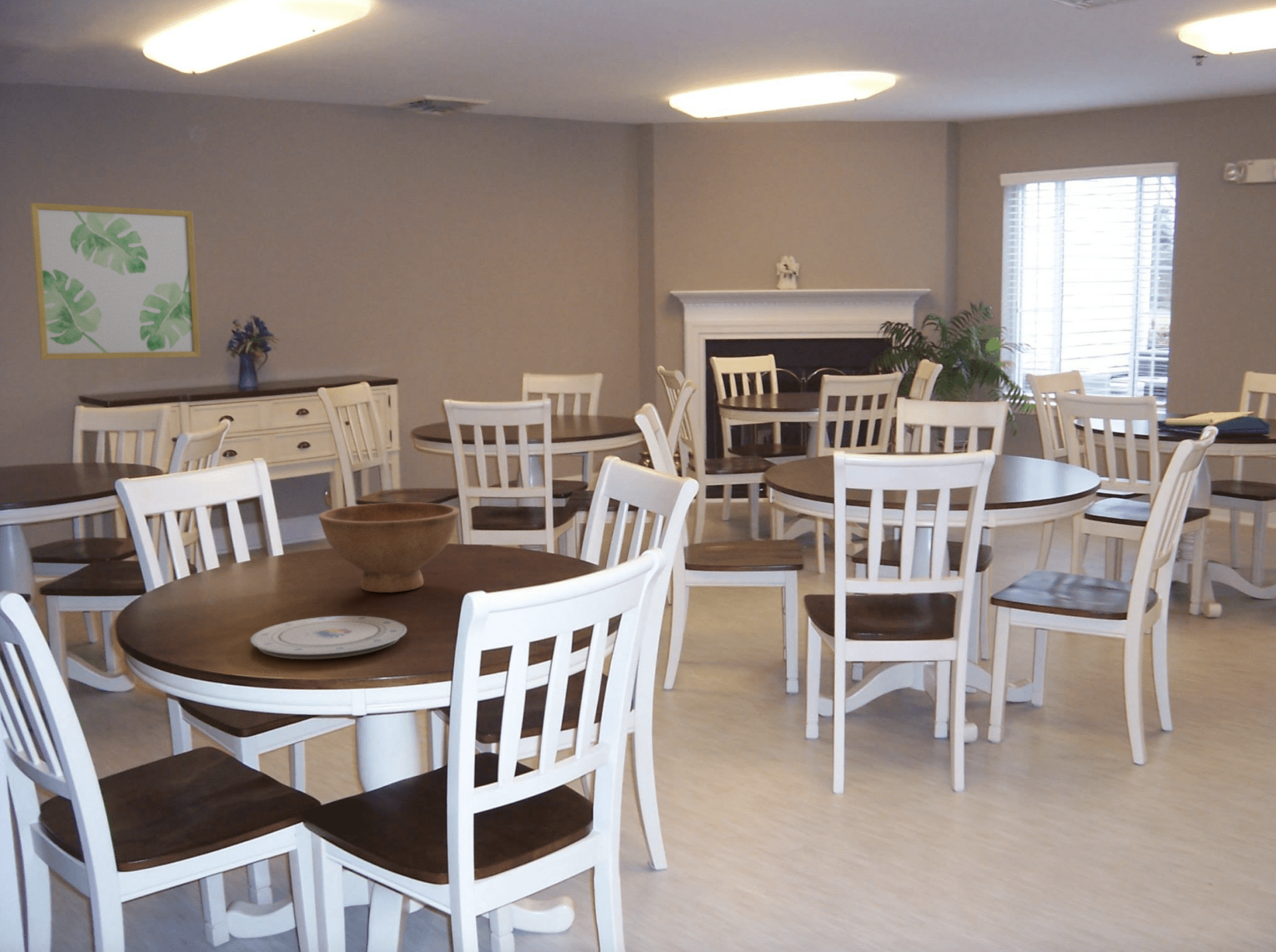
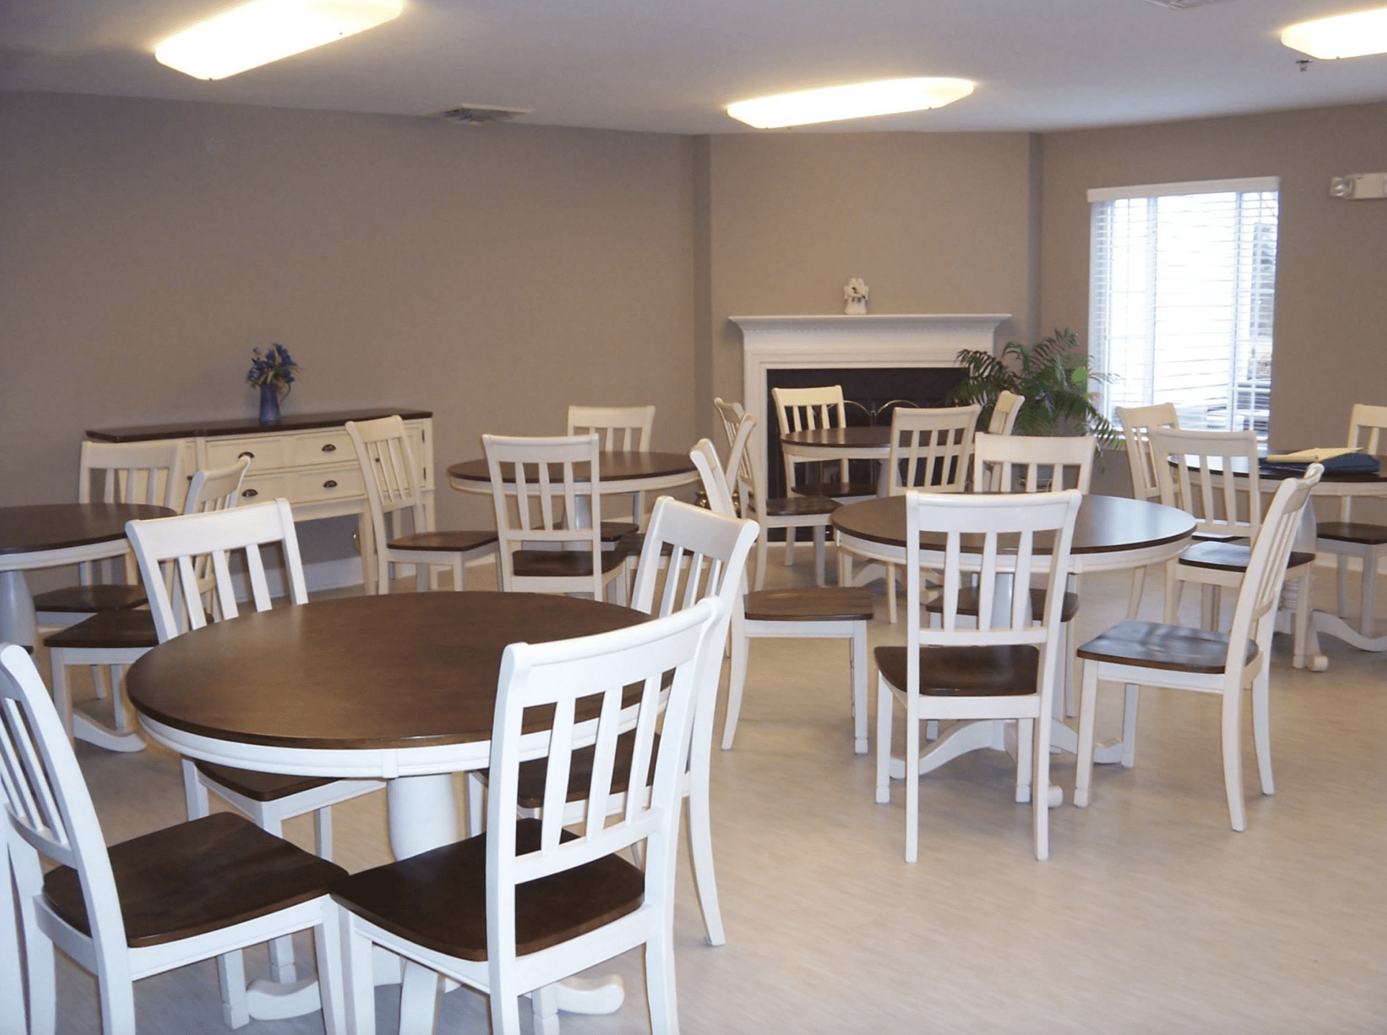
- bowl [318,502,460,593]
- wall art [29,202,201,361]
- plate [250,615,407,660]
